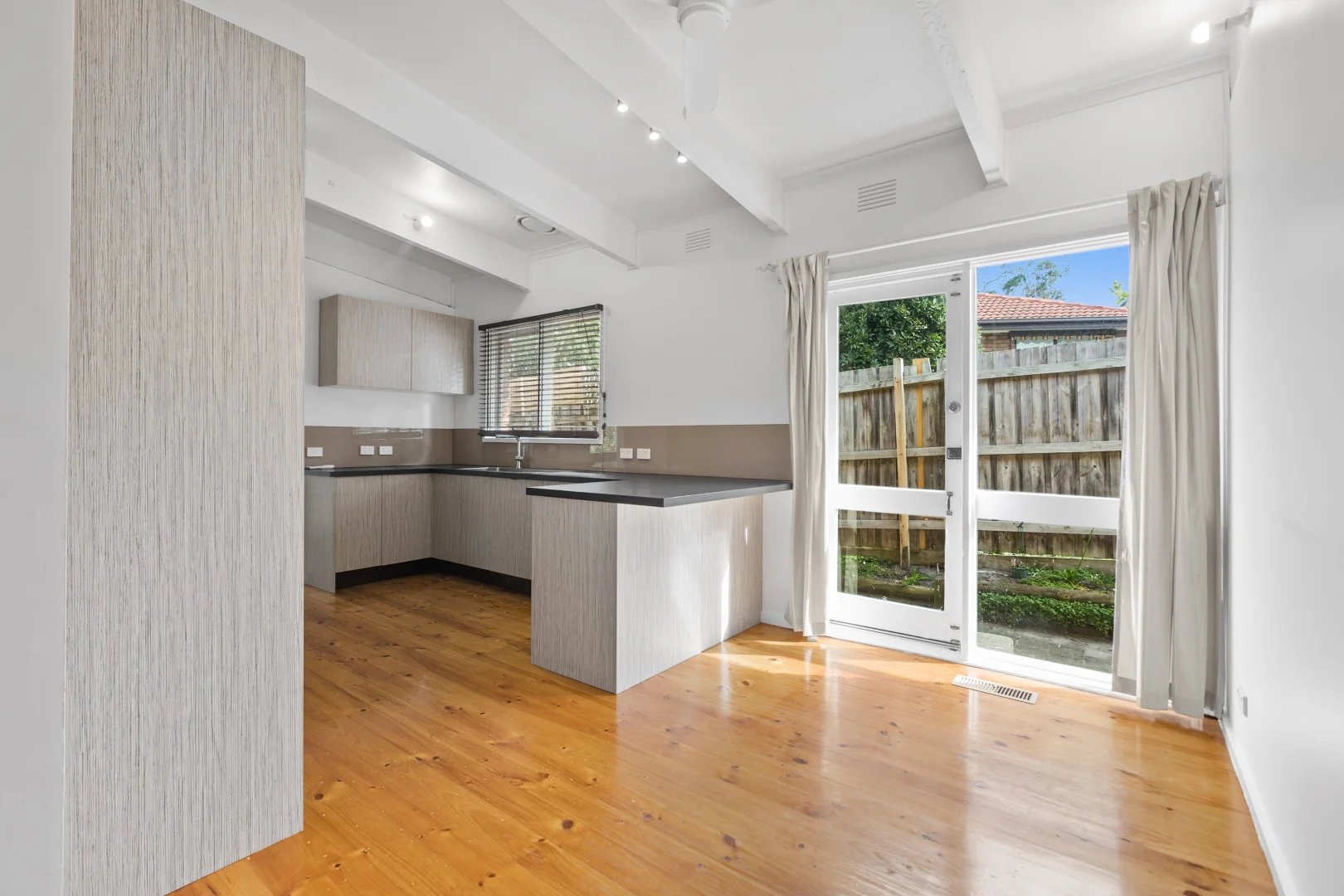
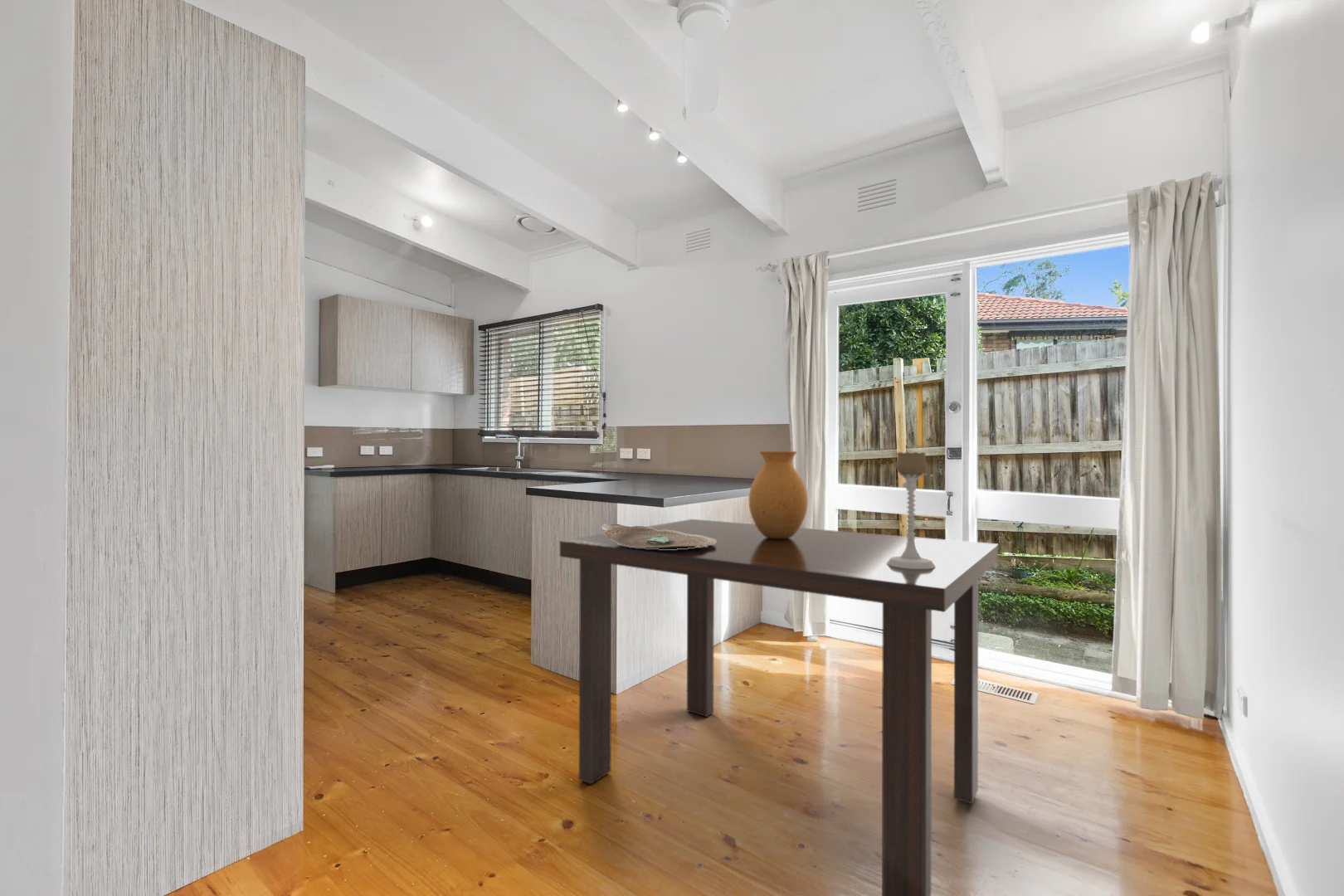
+ vase [748,450,809,538]
+ candle holder [886,451,936,569]
+ dining table [559,519,999,896]
+ decorative bowl [601,523,716,549]
